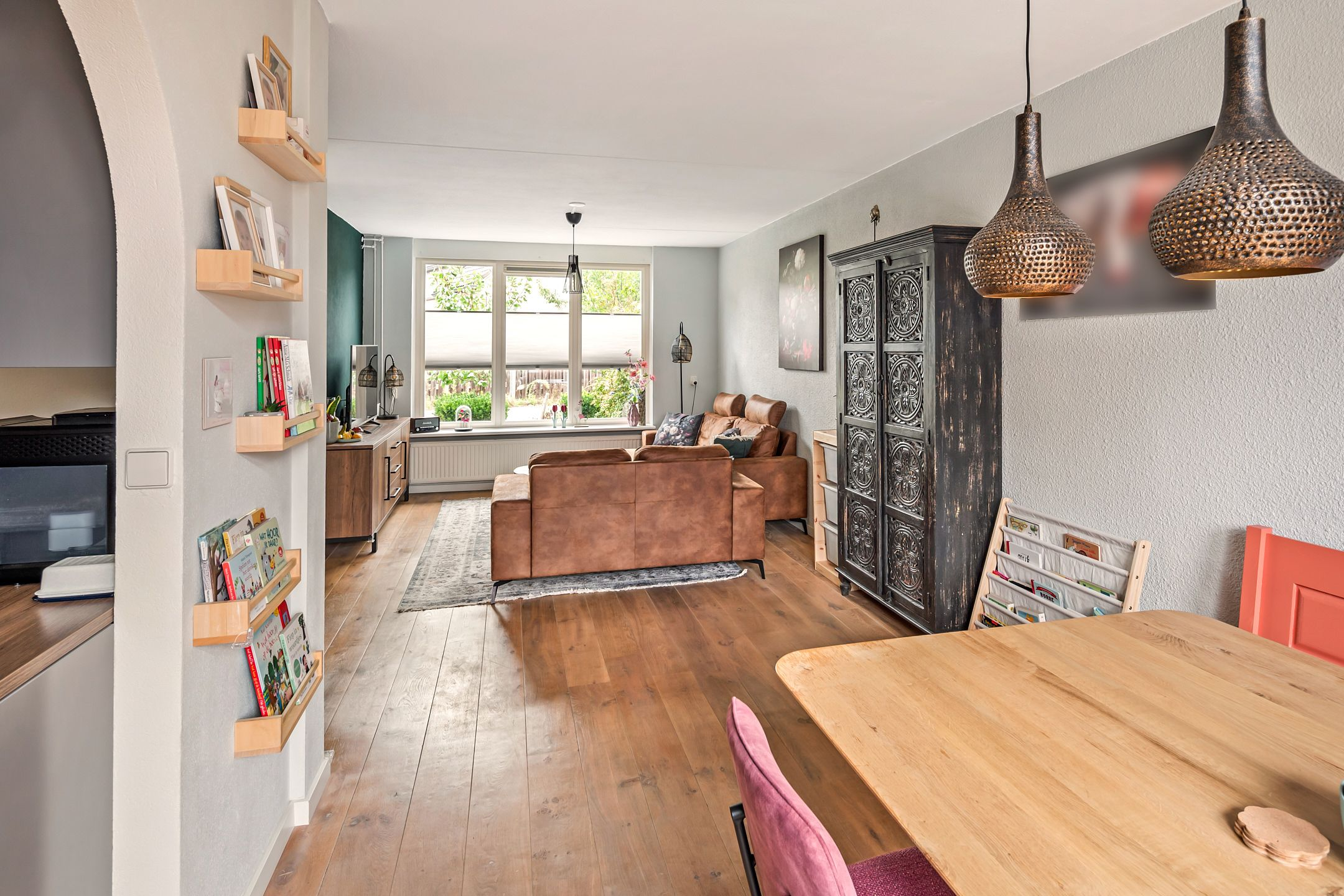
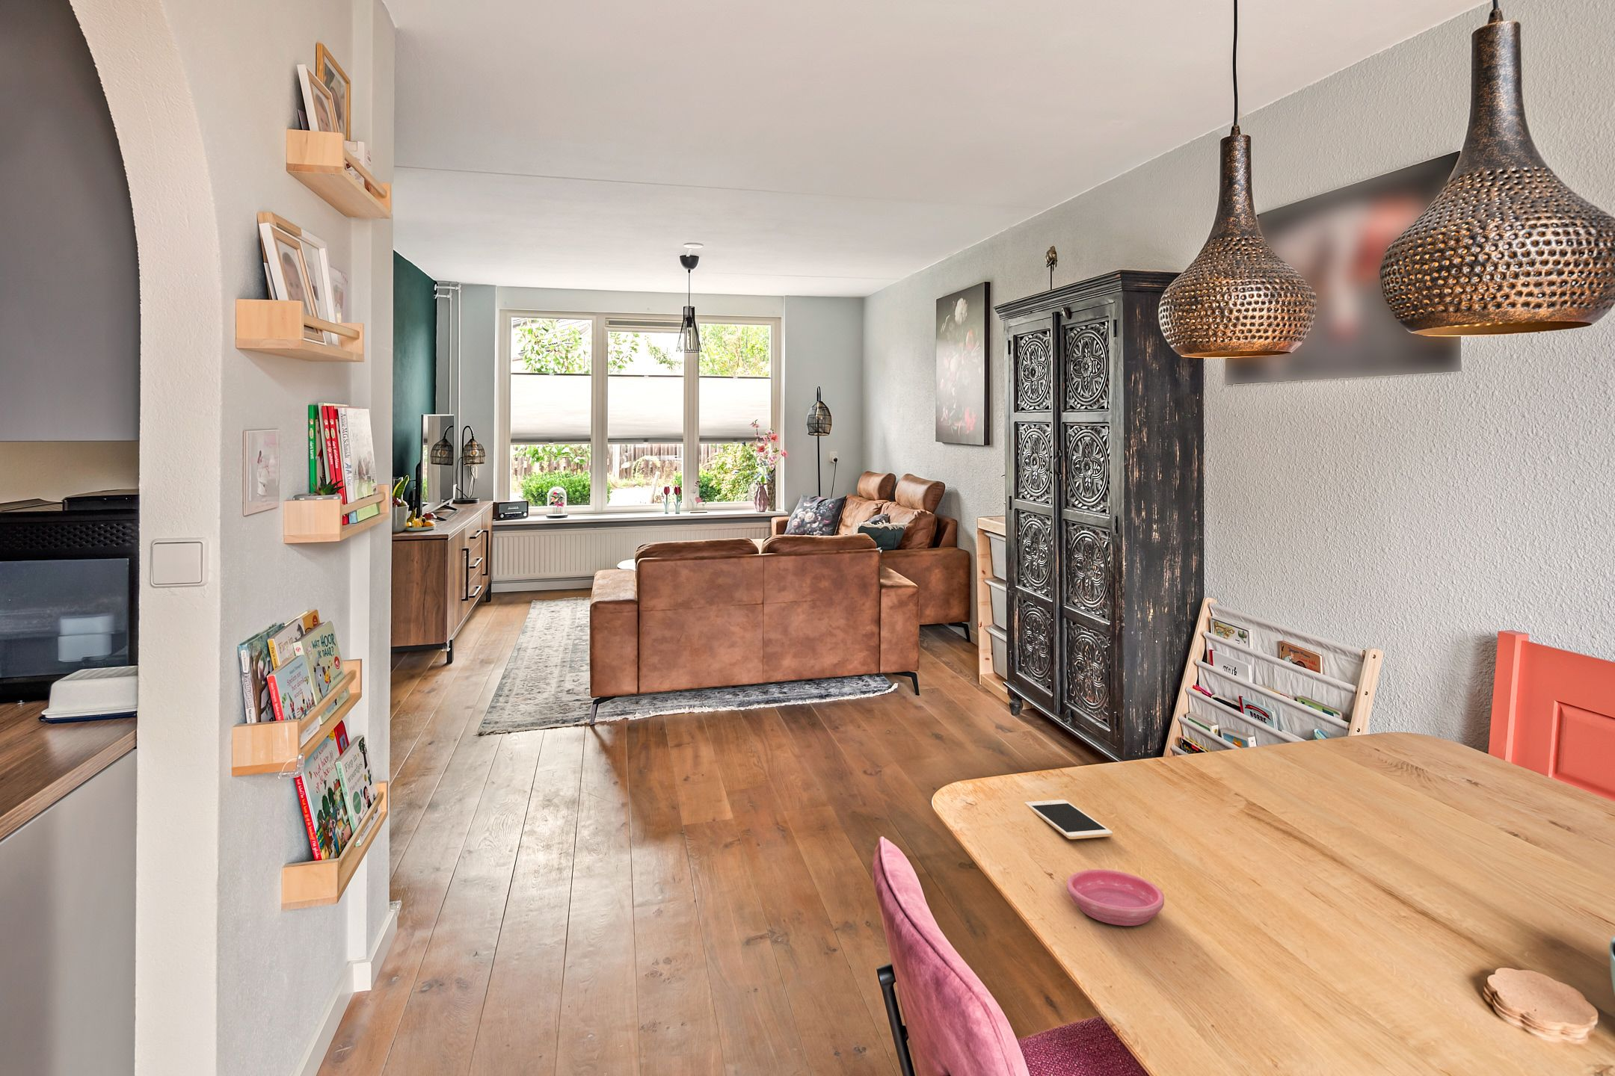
+ saucer [1066,869,1164,927]
+ cell phone [1024,799,1113,839]
